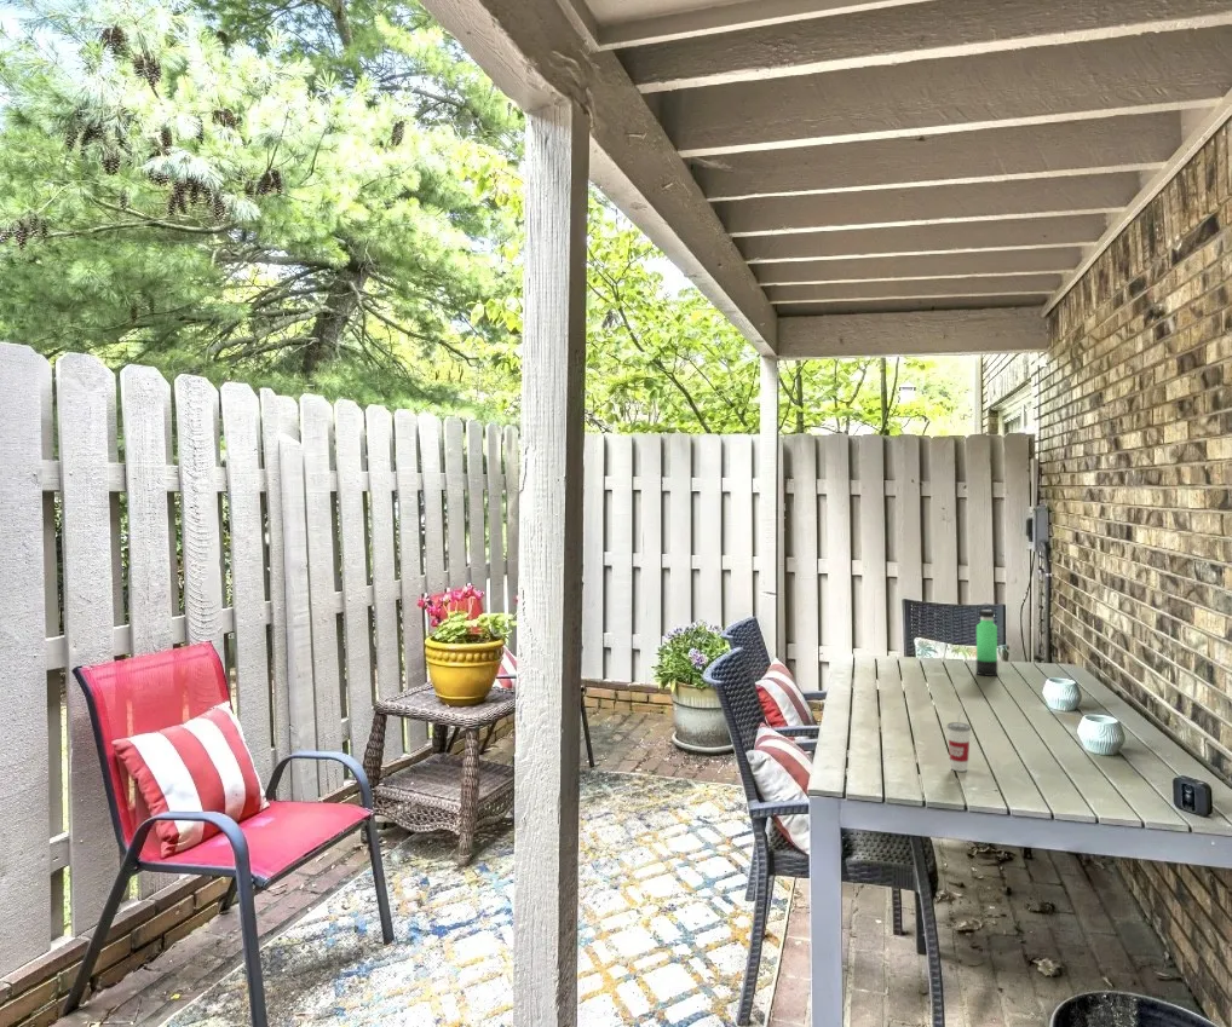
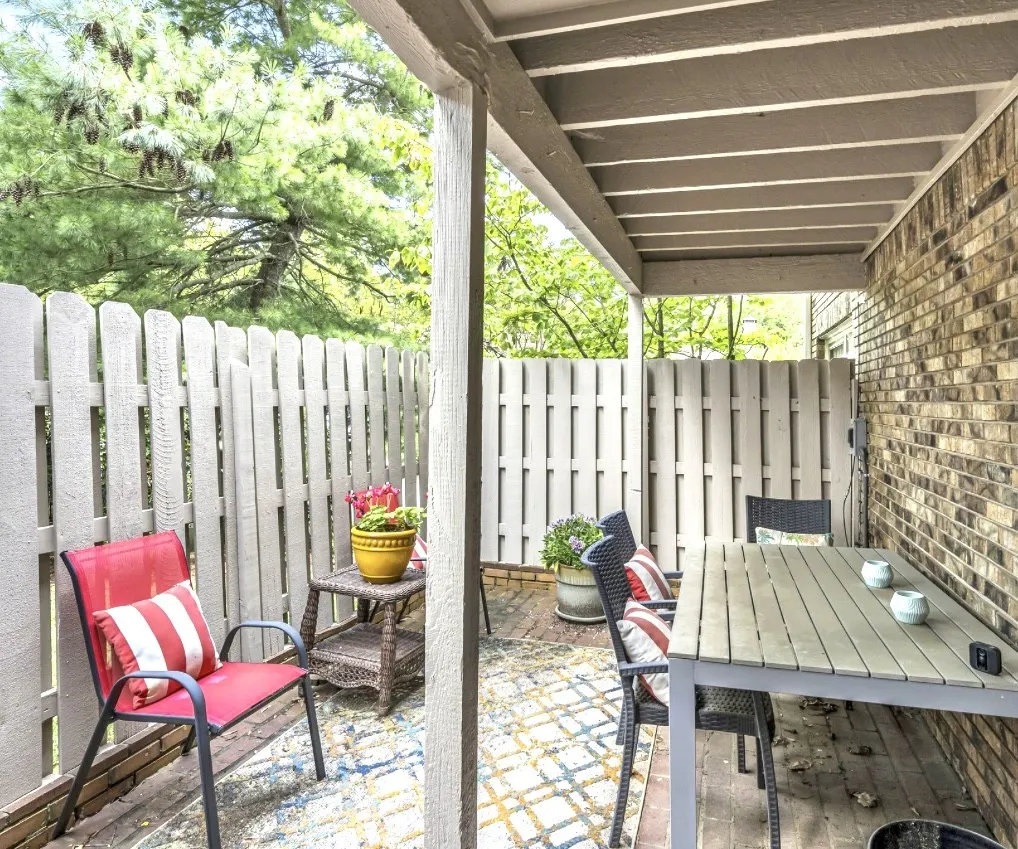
- thermos bottle [975,602,998,677]
- cup [946,709,972,773]
